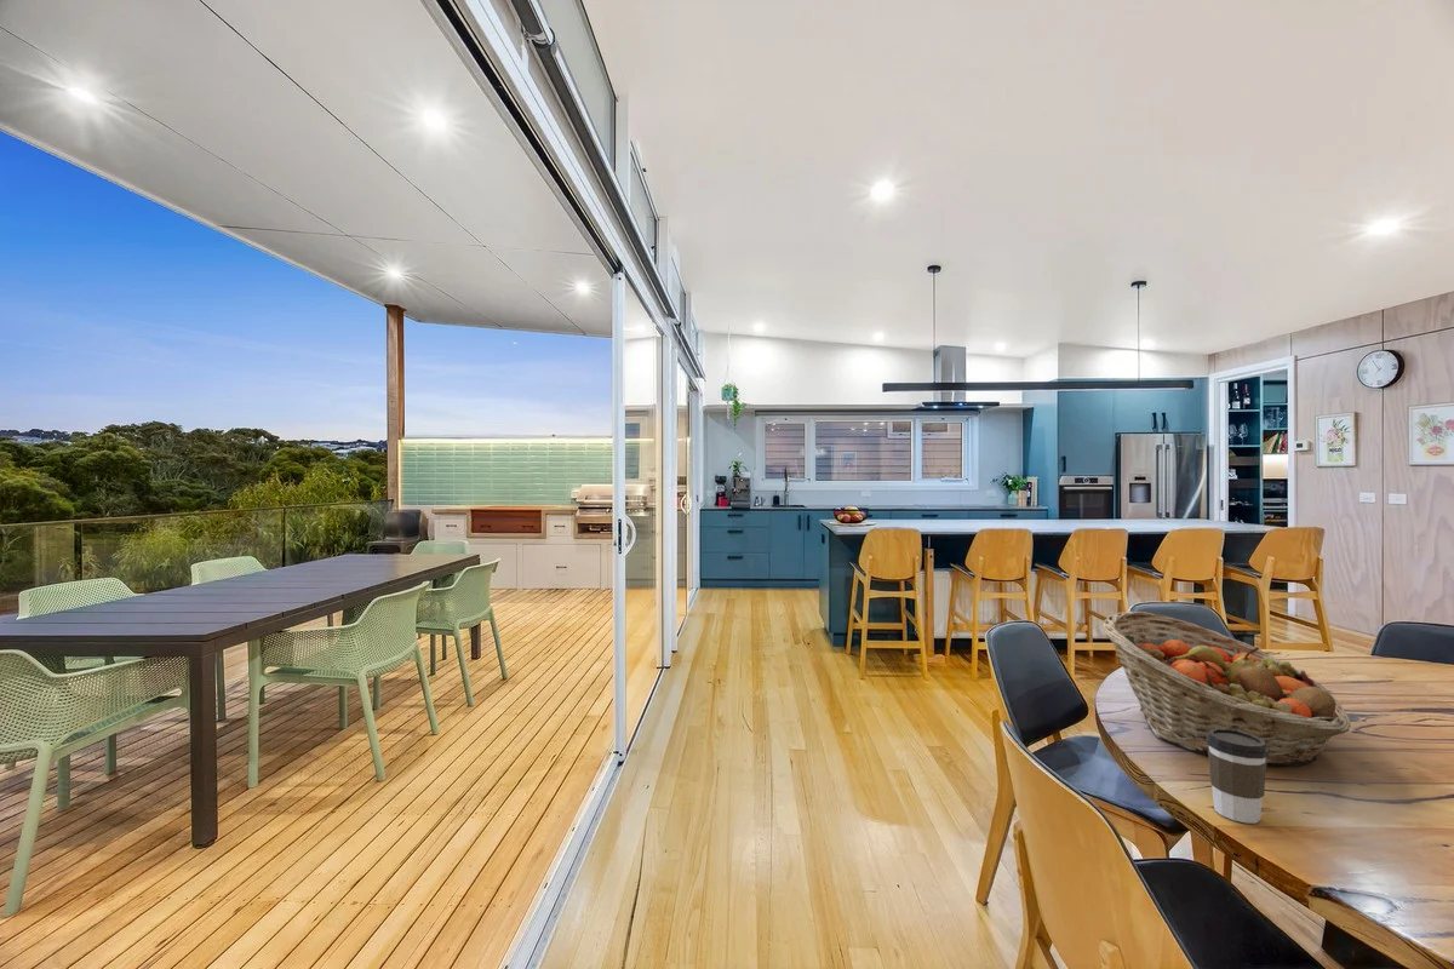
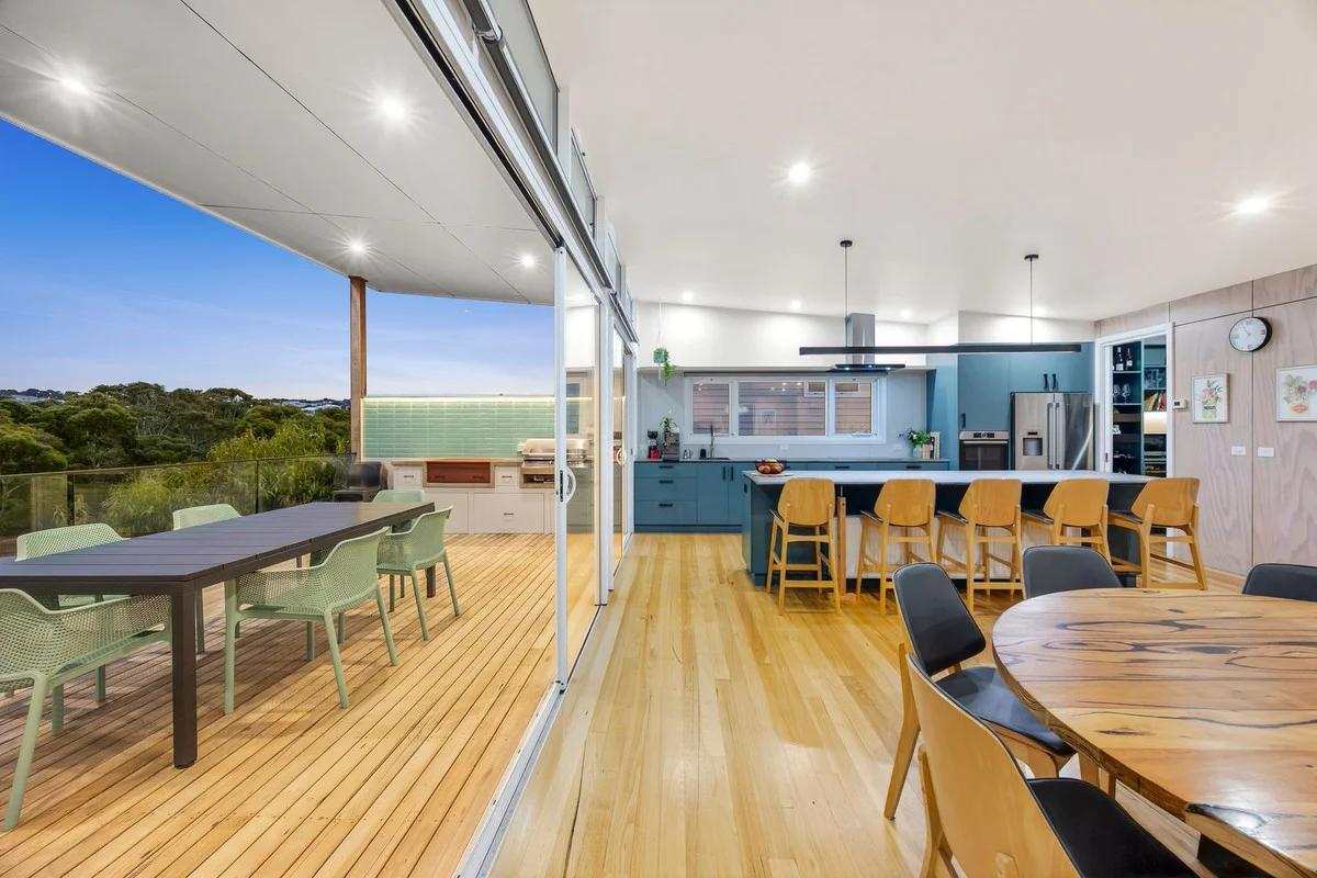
- coffee cup [1206,728,1269,825]
- fruit basket [1101,610,1352,767]
